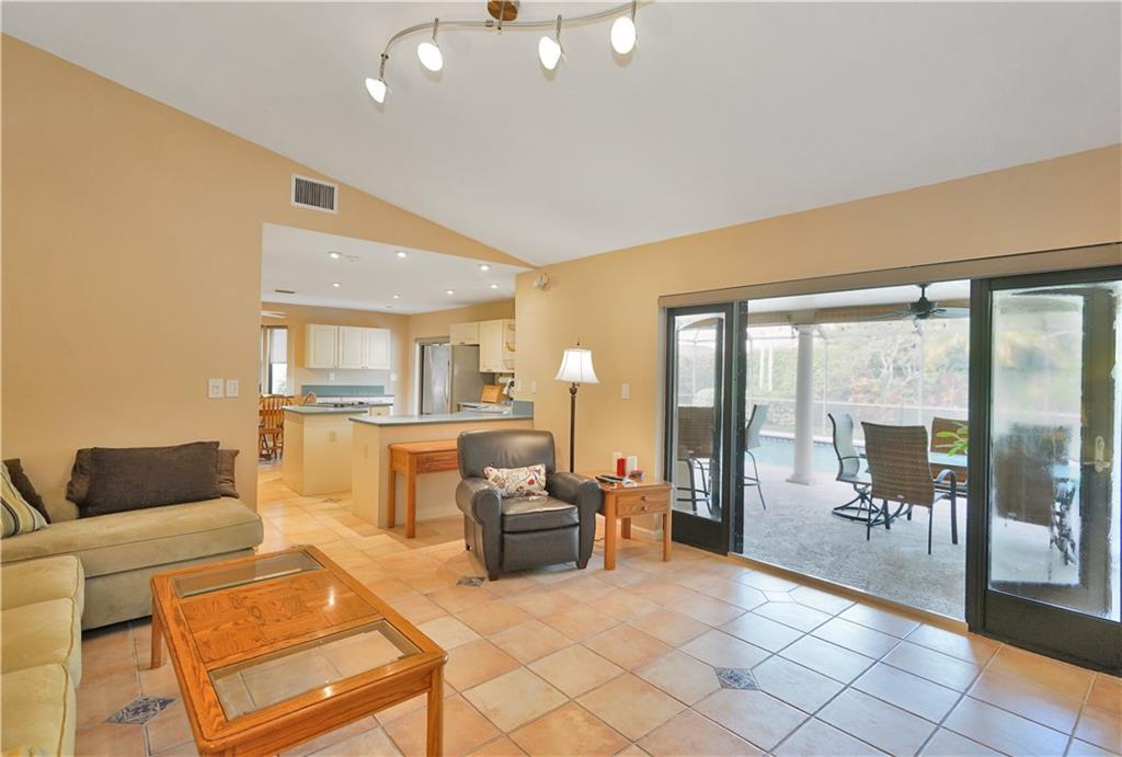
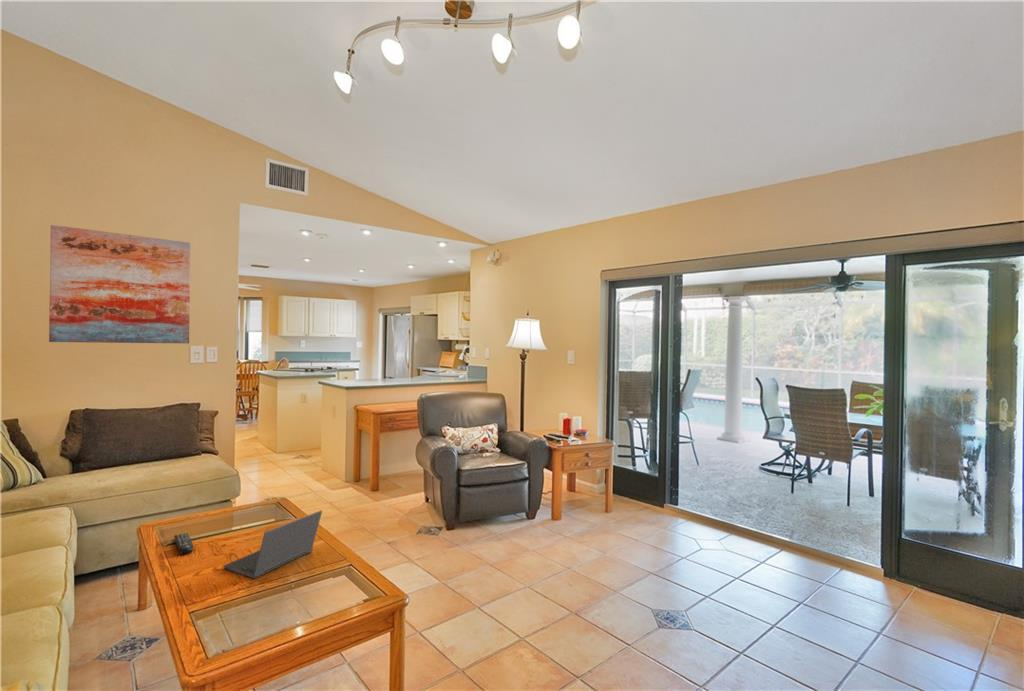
+ laptop computer [223,509,323,579]
+ remote control [173,532,195,556]
+ wall art [48,224,192,344]
